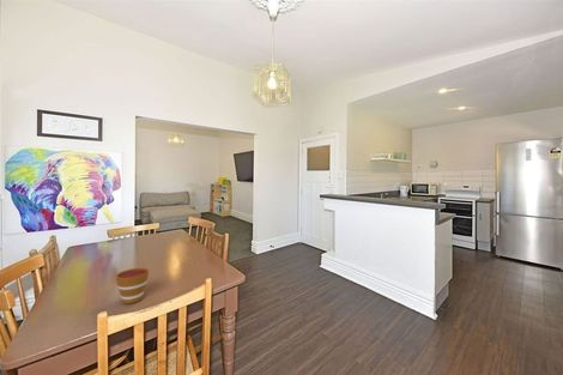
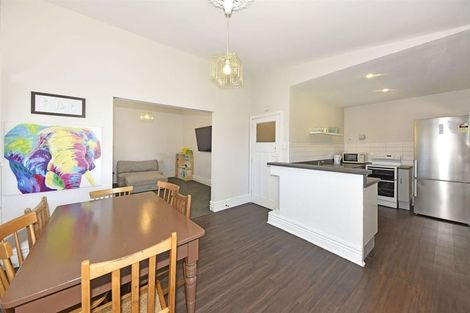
- cup [115,267,150,306]
